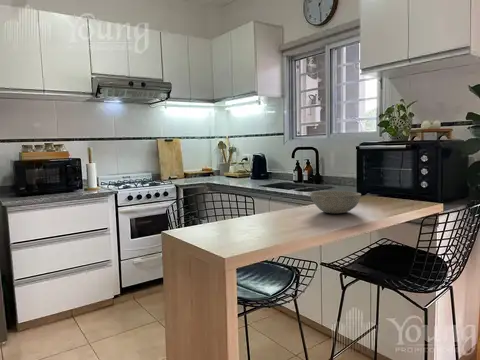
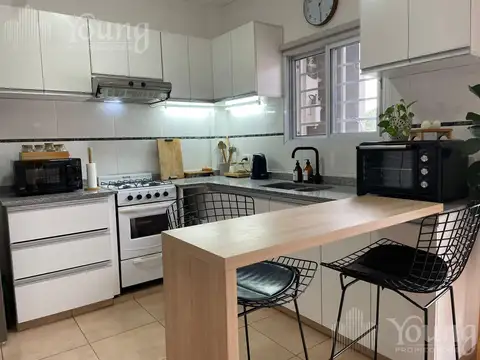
- bowl [309,190,362,214]
